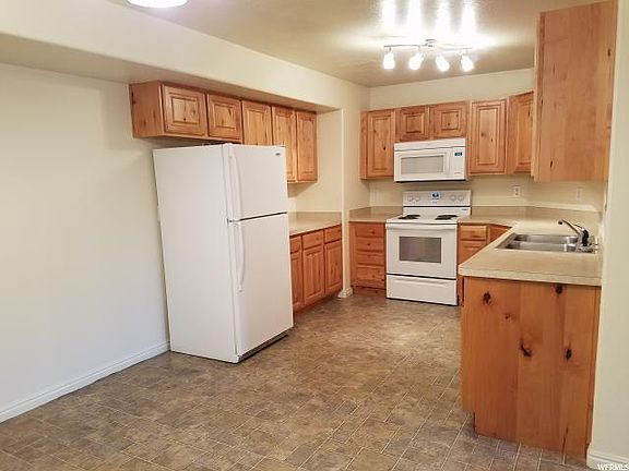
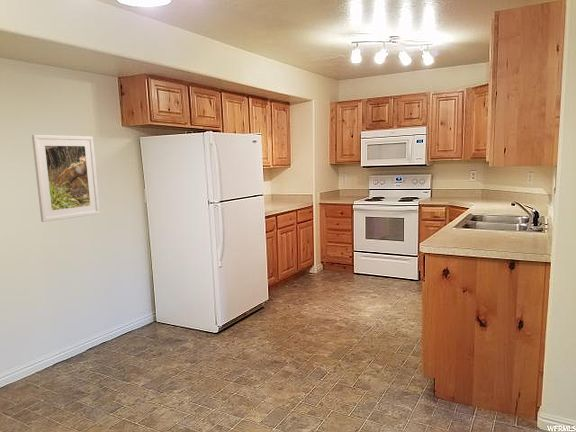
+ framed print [31,134,101,223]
